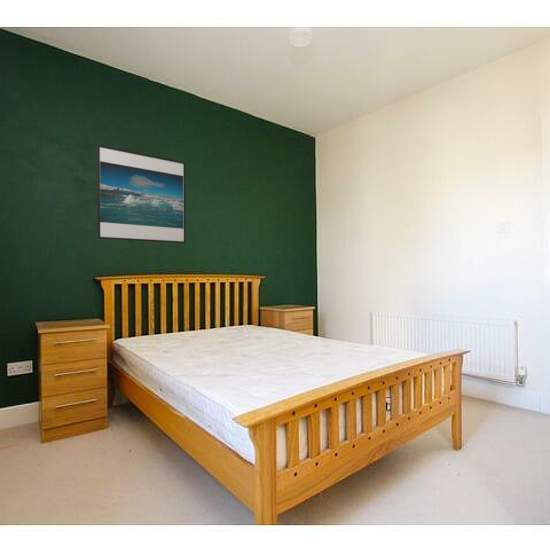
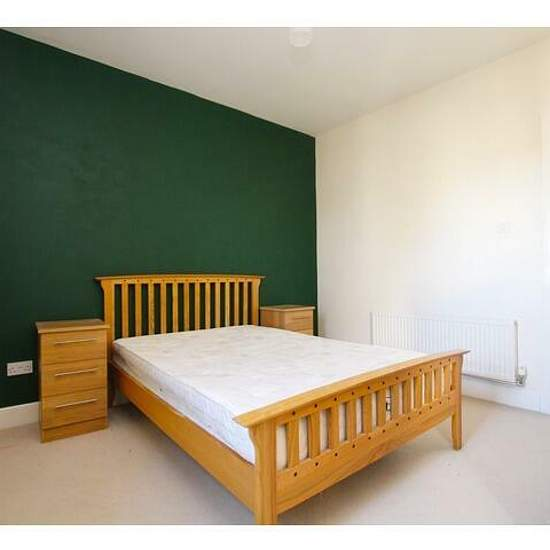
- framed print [96,144,187,244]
